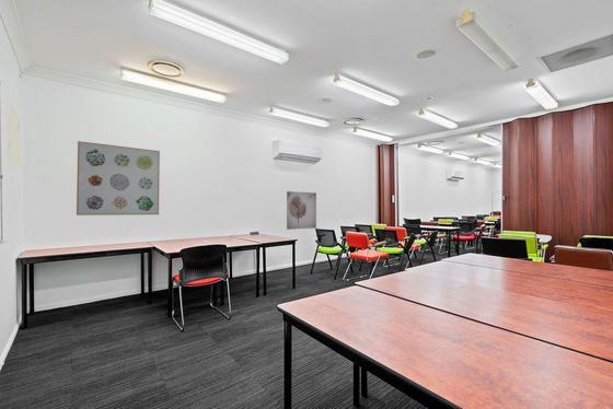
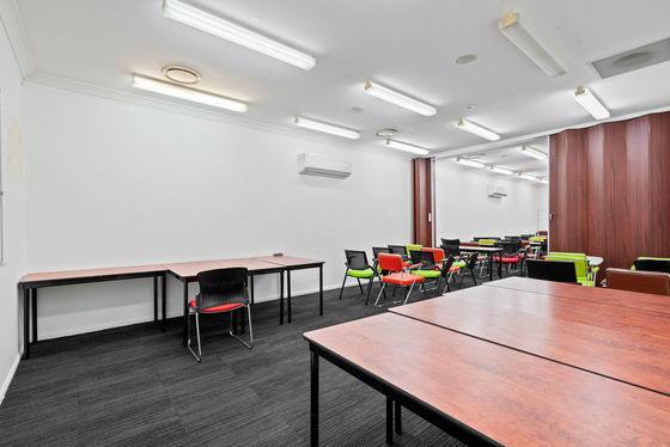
- wall art [76,140,161,217]
- wall art [286,190,317,231]
